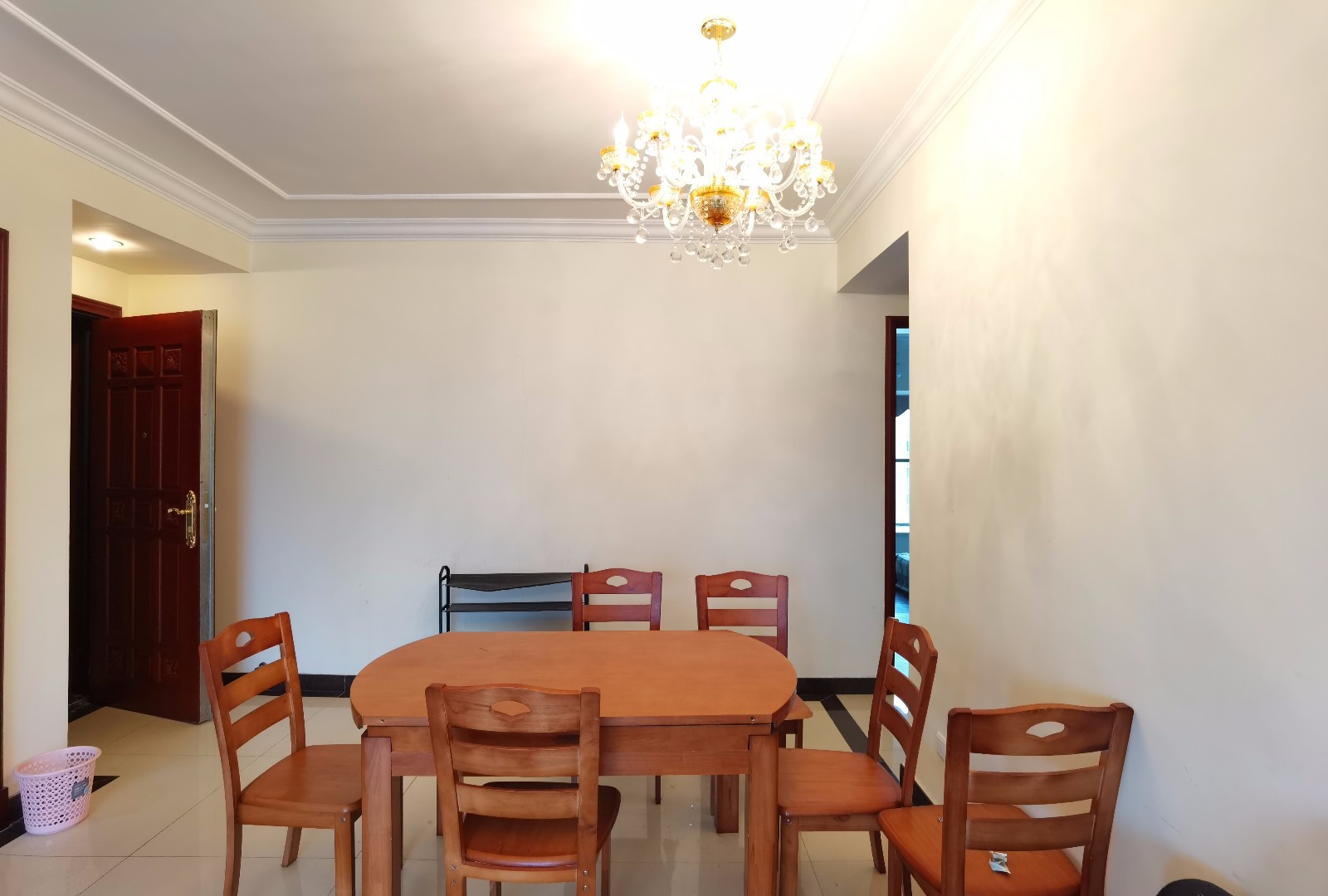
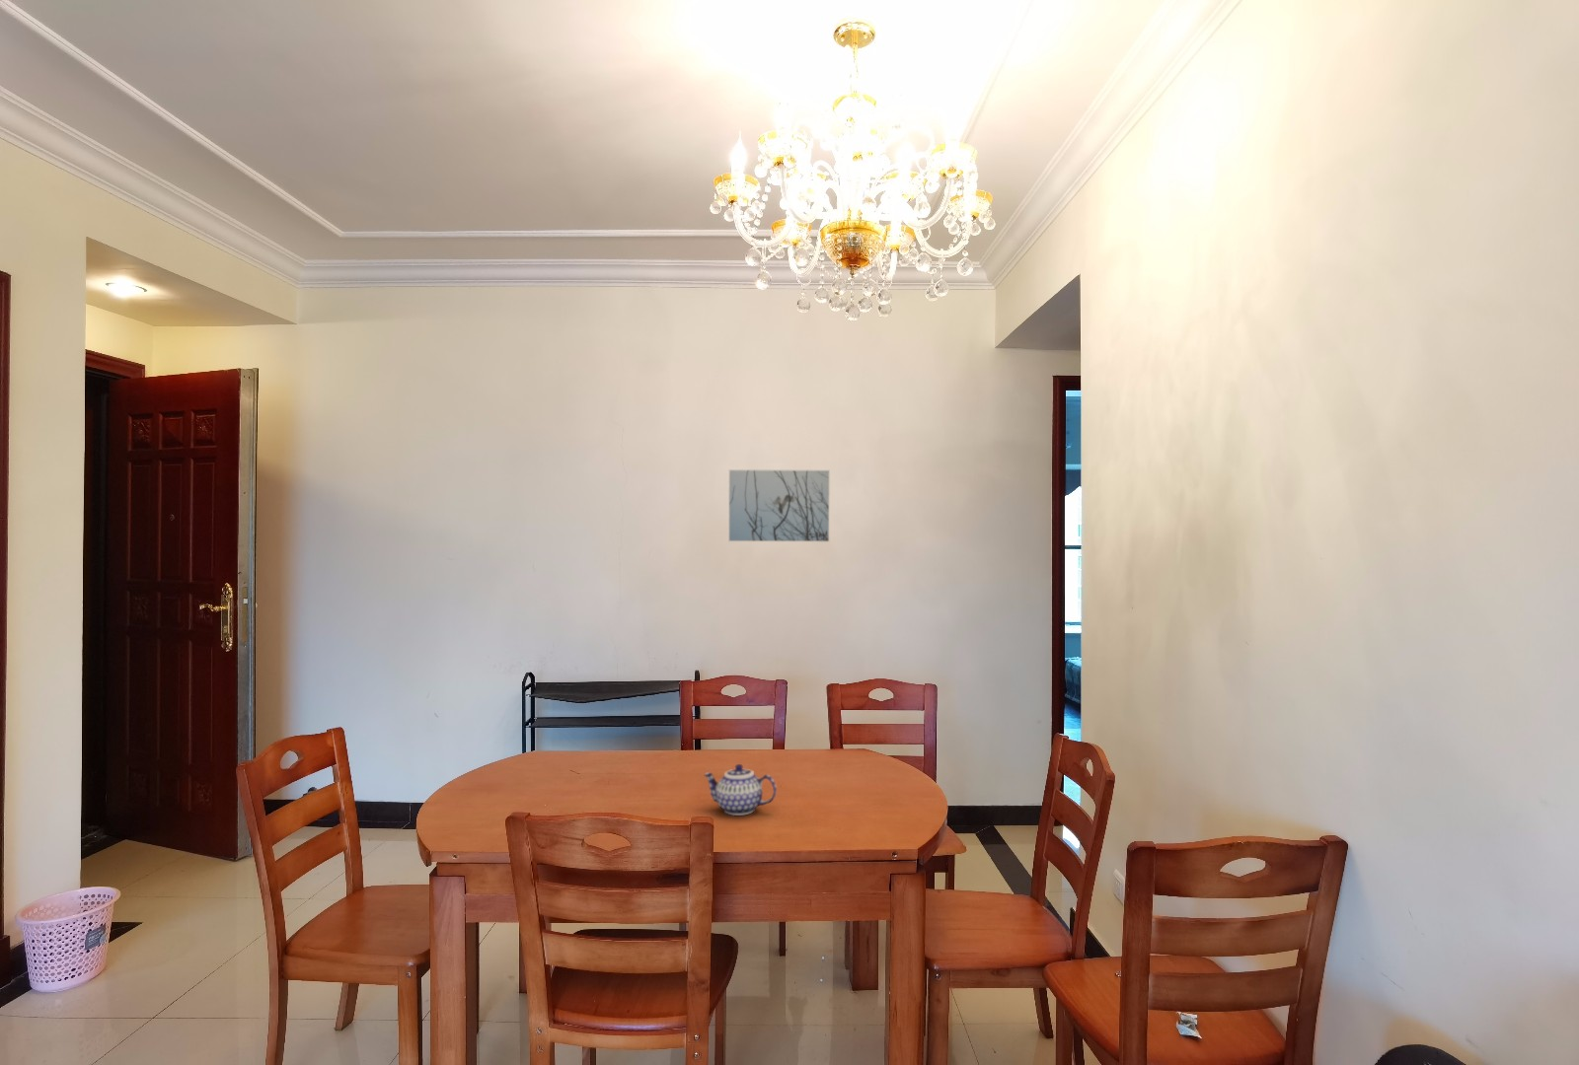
+ teapot [703,763,778,817]
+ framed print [728,468,831,543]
